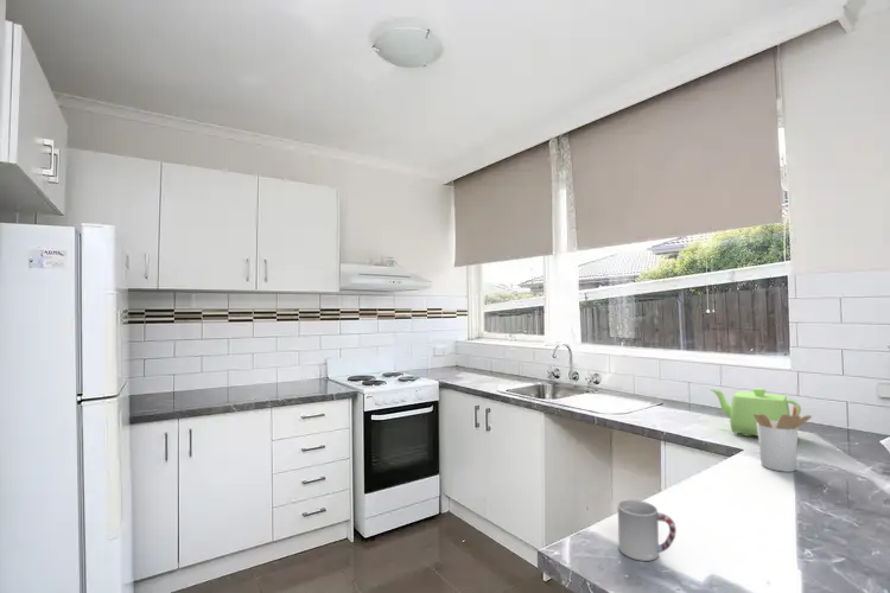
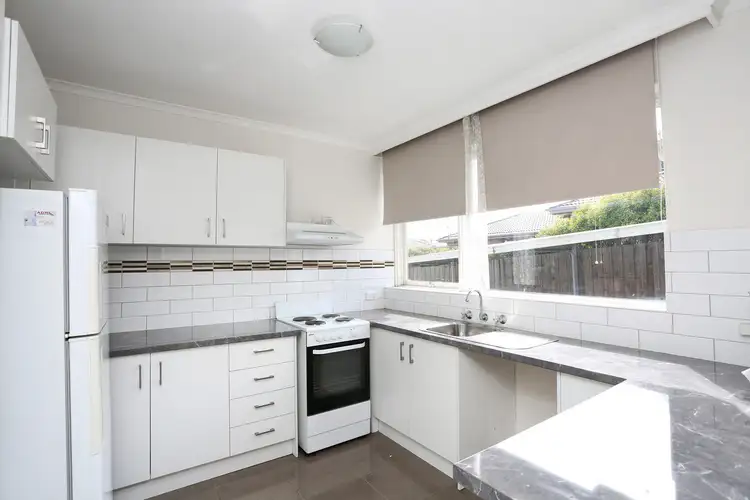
- teapot [708,387,802,438]
- utensil holder [754,404,813,473]
- cup [617,498,678,562]
